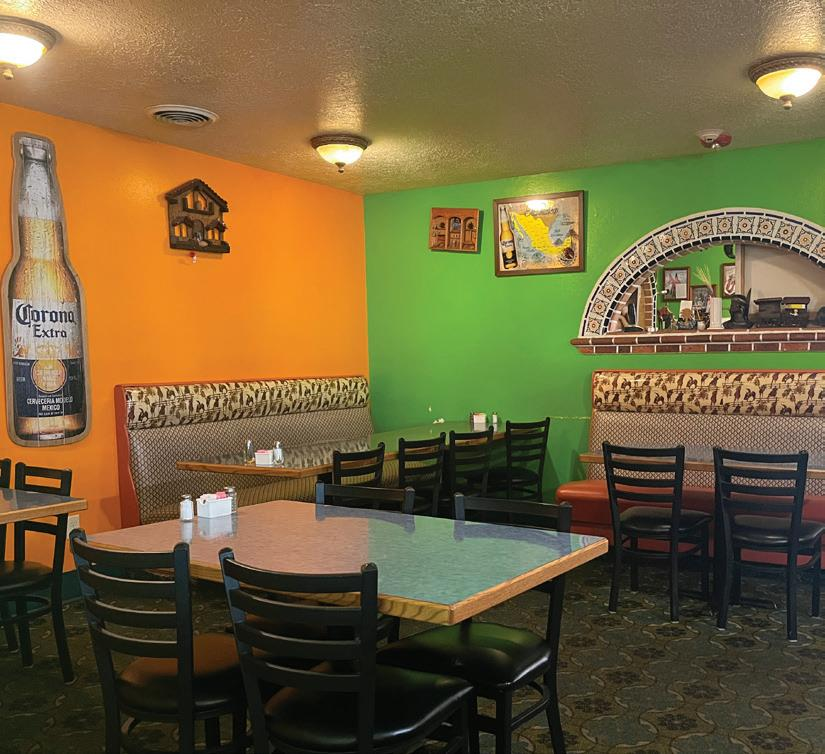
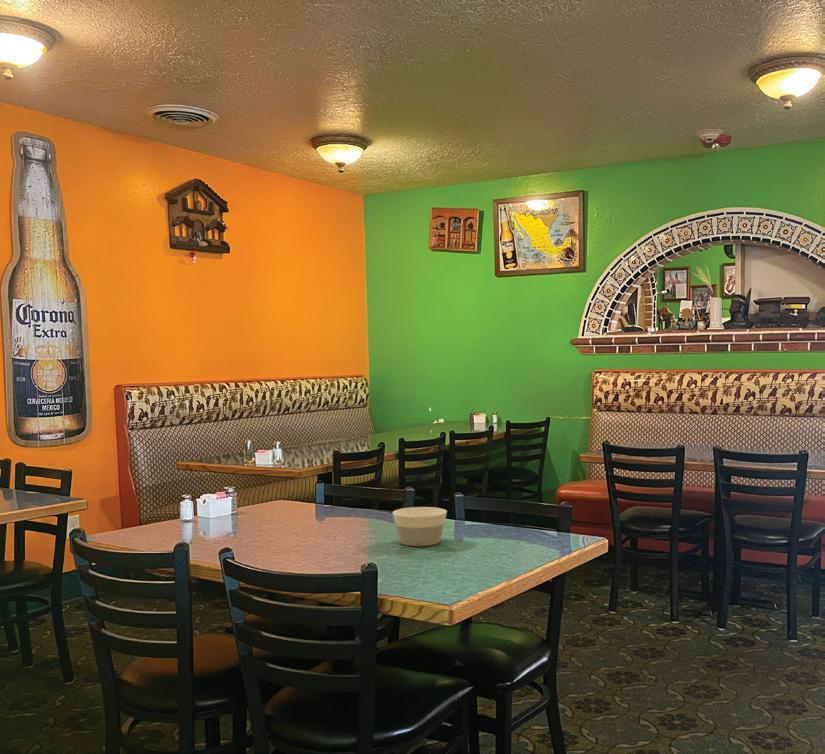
+ bowl [392,506,448,547]
